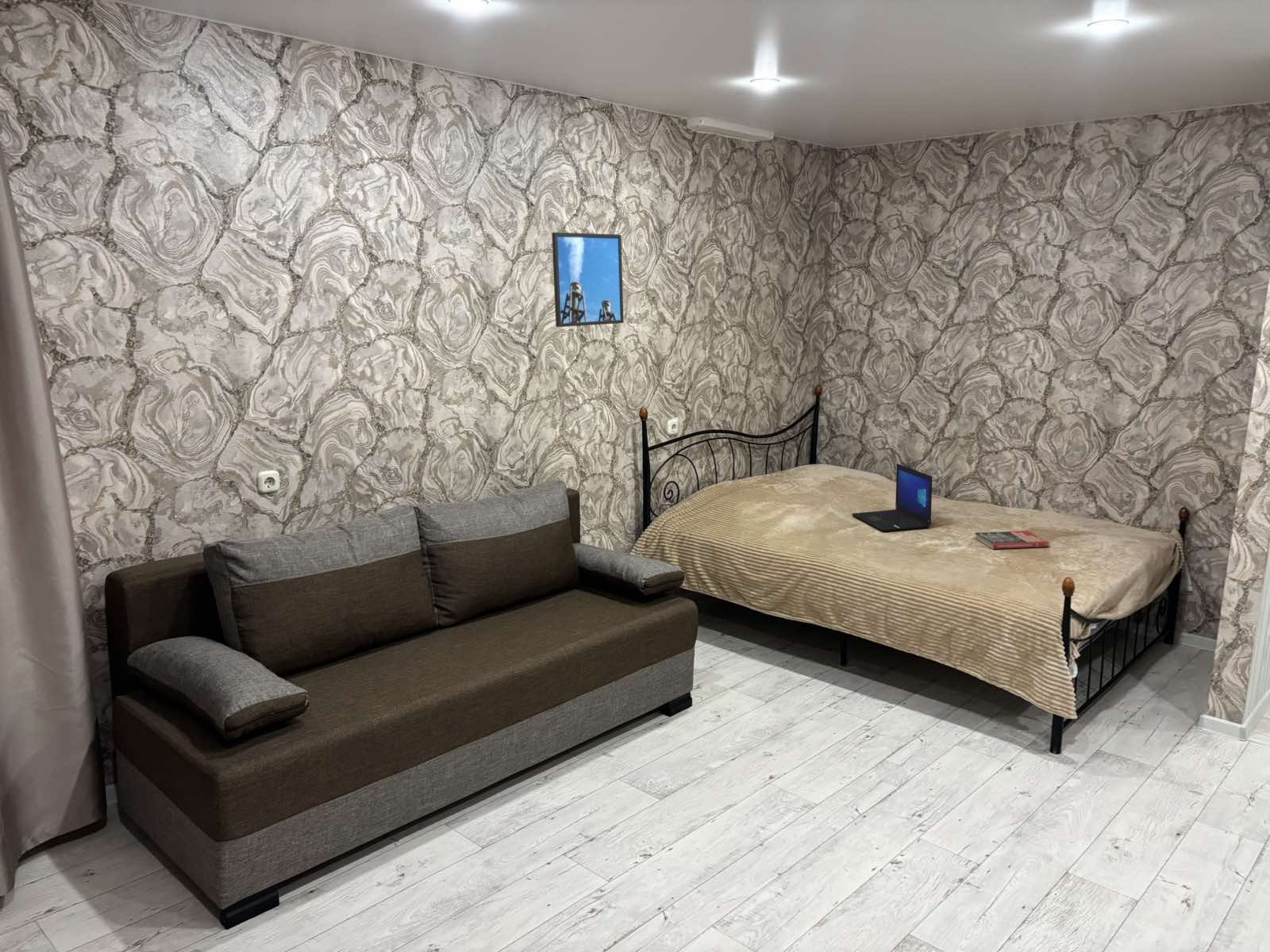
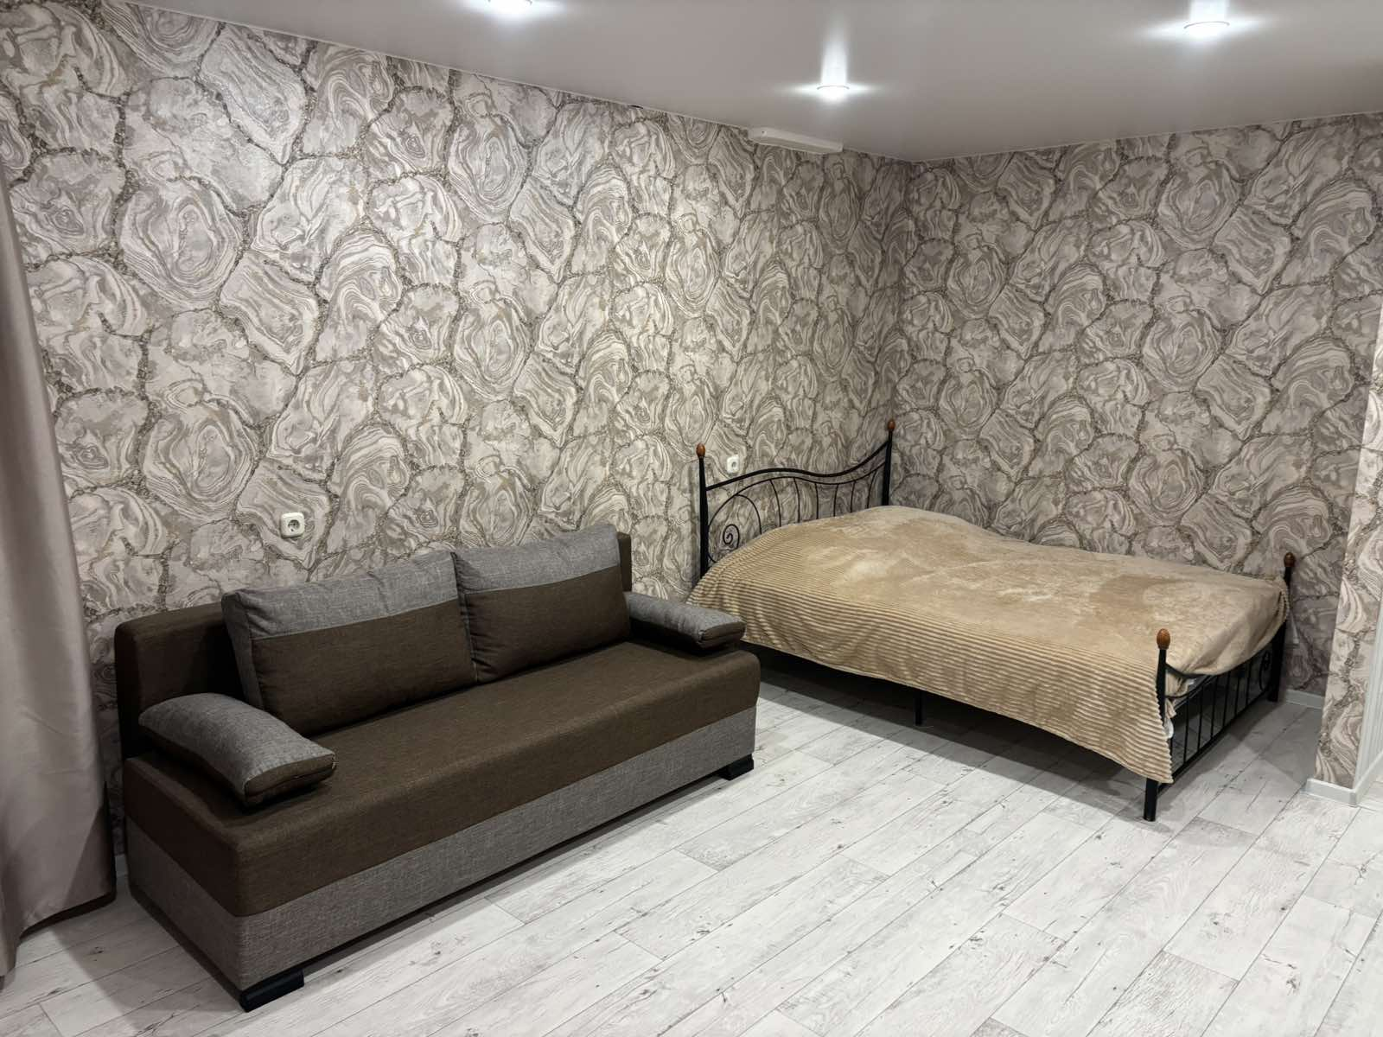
- laptop [851,463,933,532]
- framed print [551,232,625,328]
- book [974,530,1049,550]
